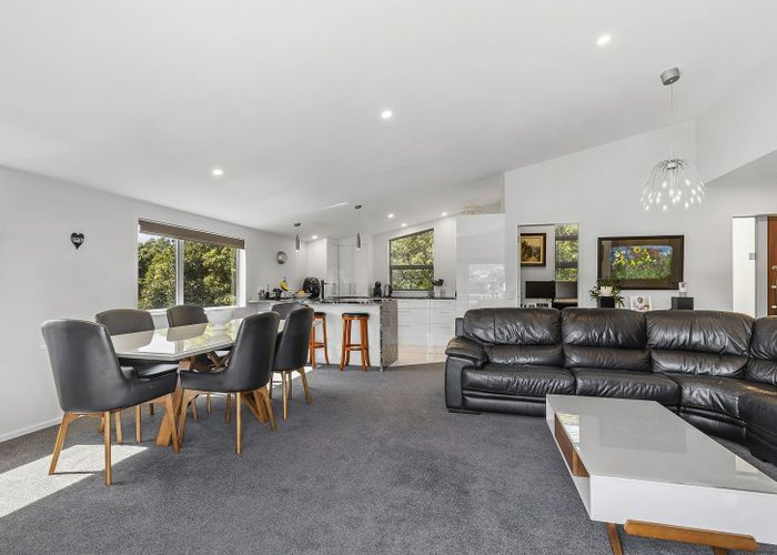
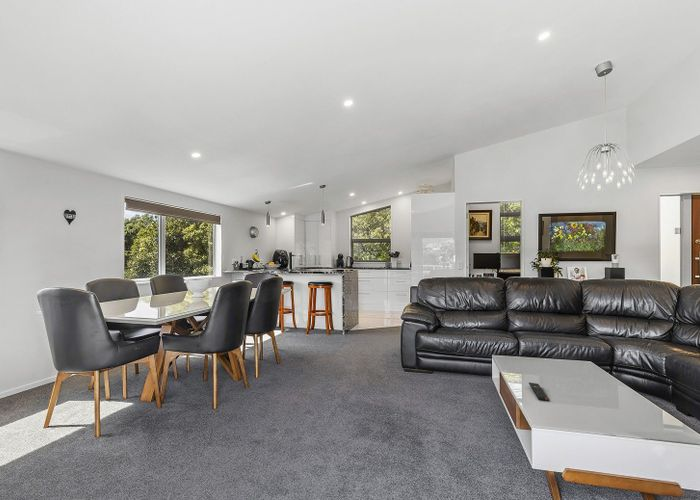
+ remote control [528,381,550,402]
